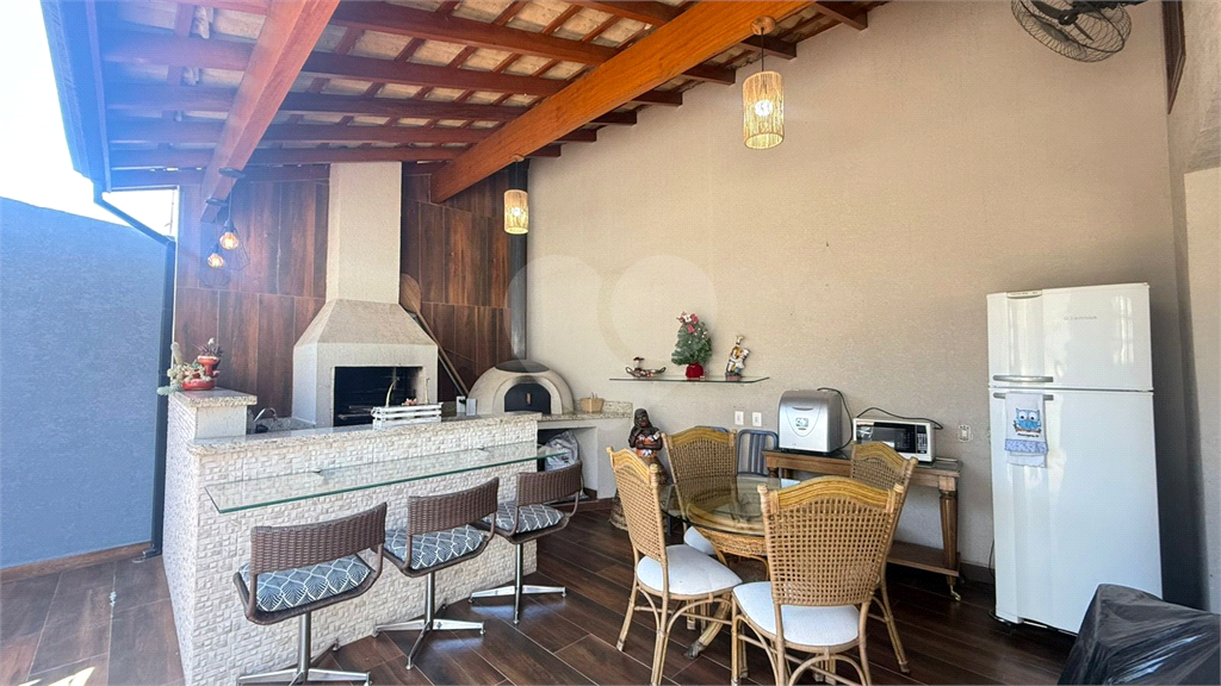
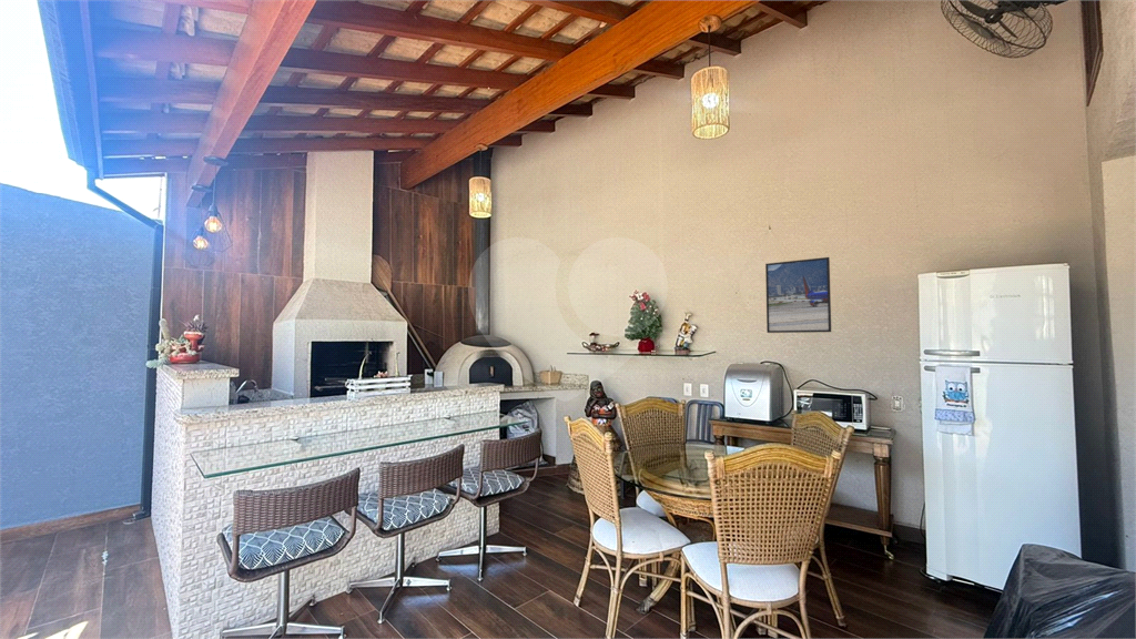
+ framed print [764,256,832,334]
